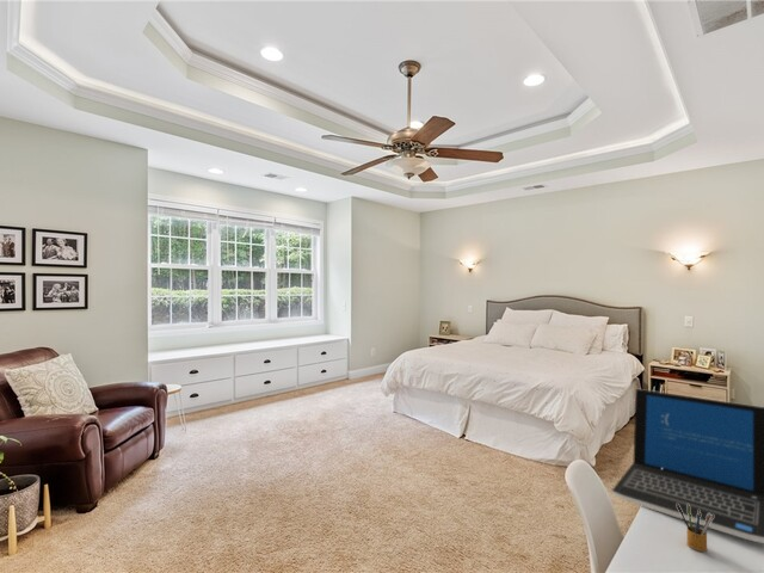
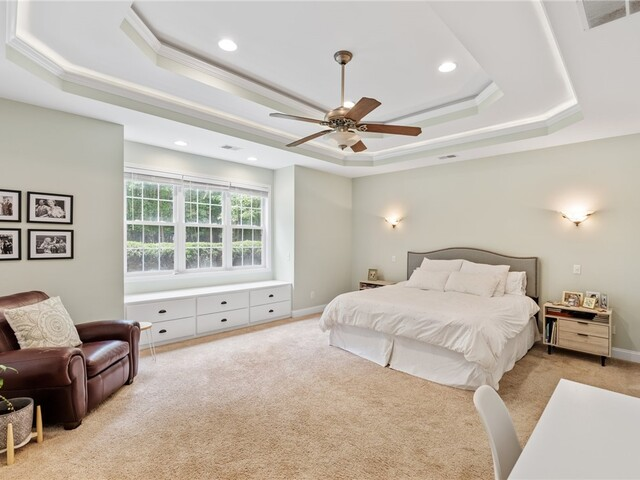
- pencil box [677,504,714,553]
- laptop [610,388,764,544]
